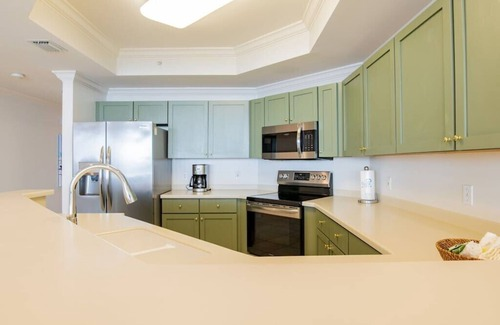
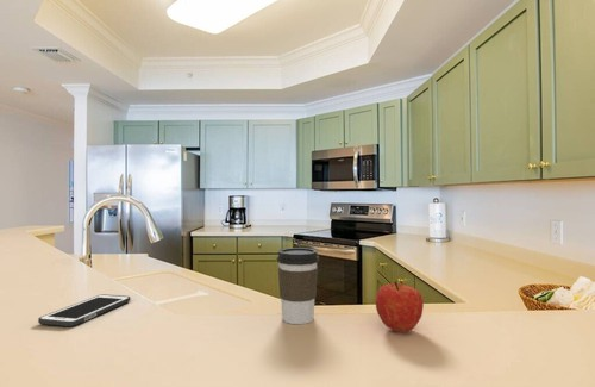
+ coffee cup [276,246,320,325]
+ fruit [375,281,425,333]
+ cell phone [37,293,131,327]
